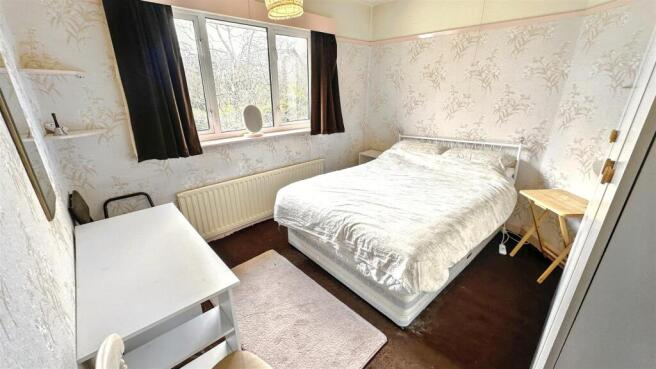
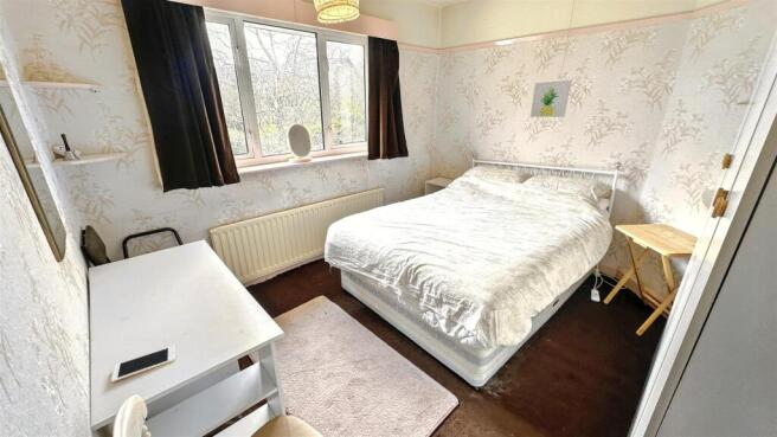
+ wall art [529,79,572,118]
+ cell phone [110,345,178,384]
